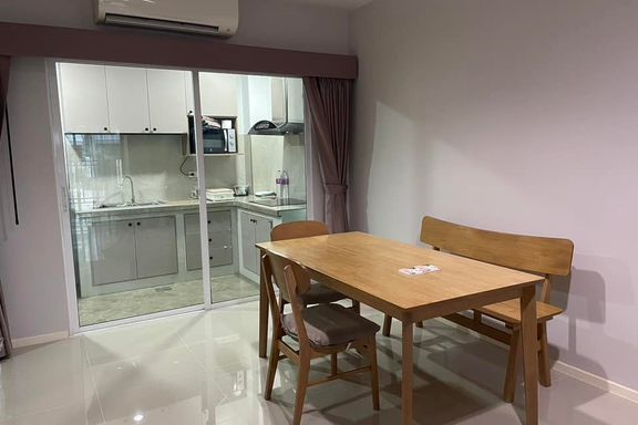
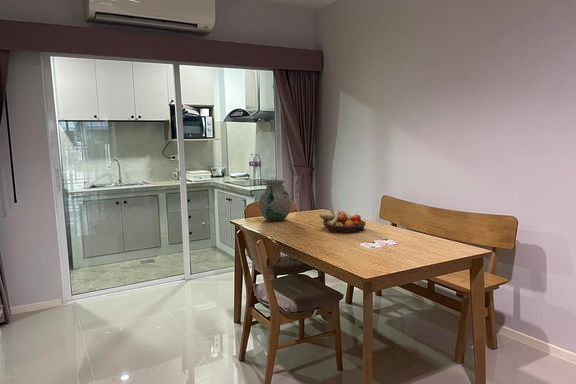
+ vase [258,178,292,222]
+ fruit bowl [319,209,367,234]
